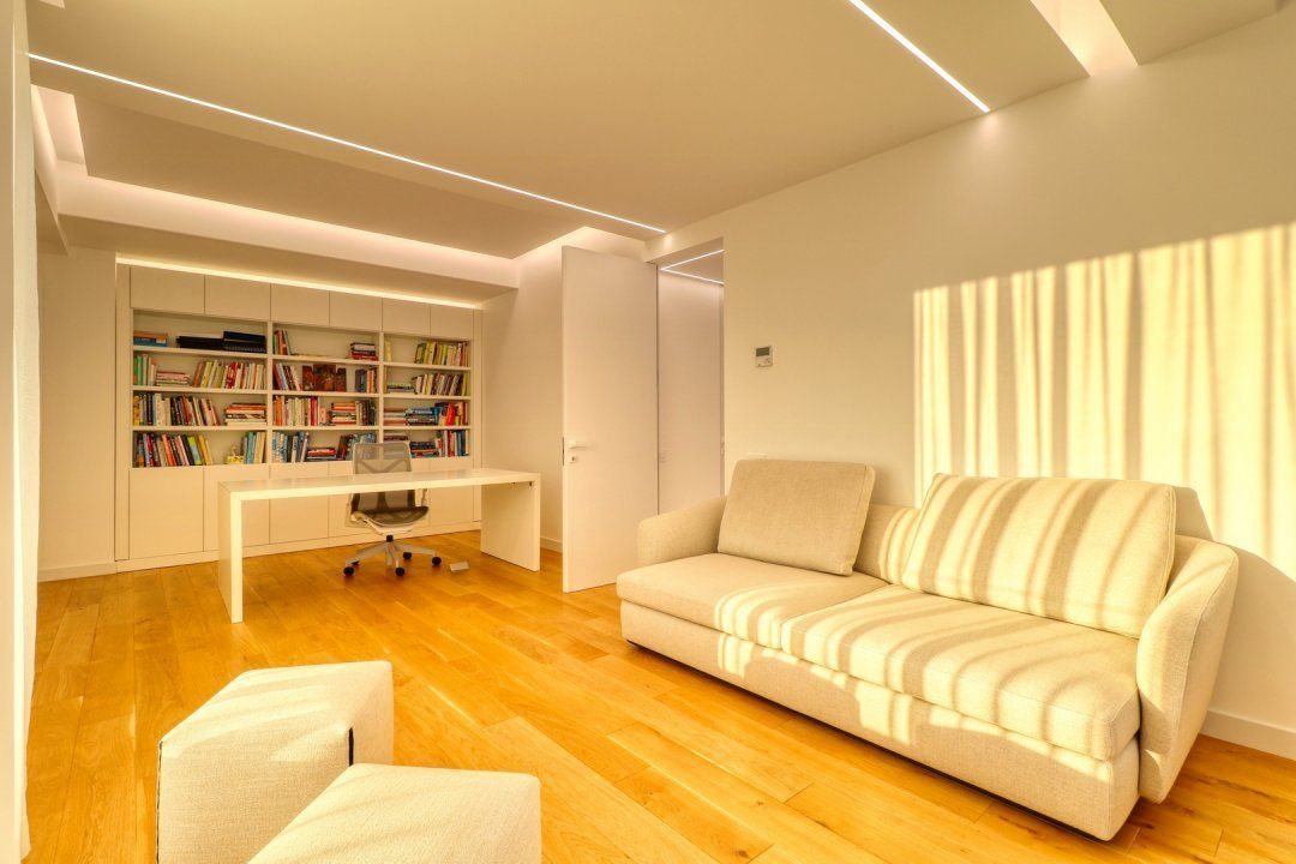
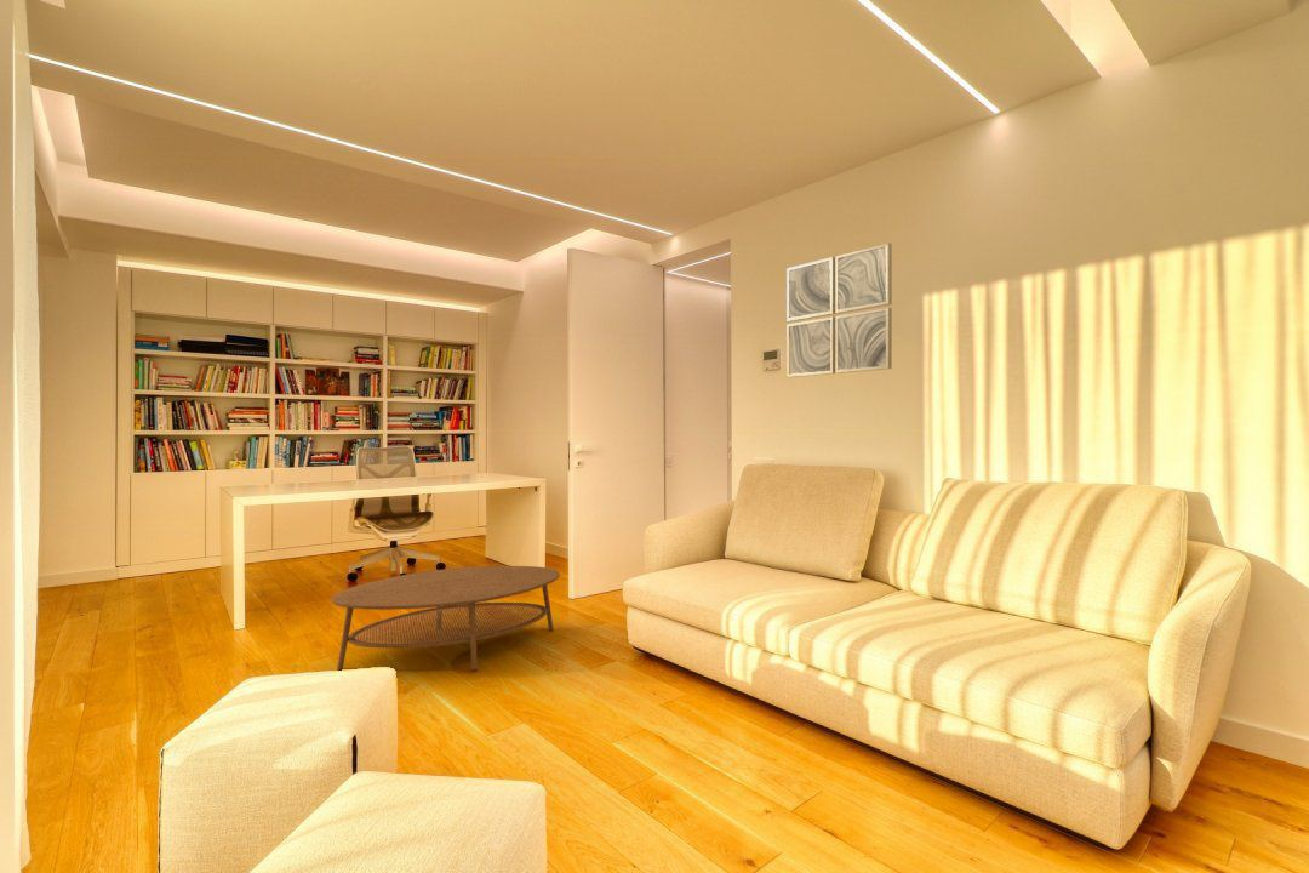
+ wall art [785,241,893,378]
+ coffee table [330,565,561,672]
